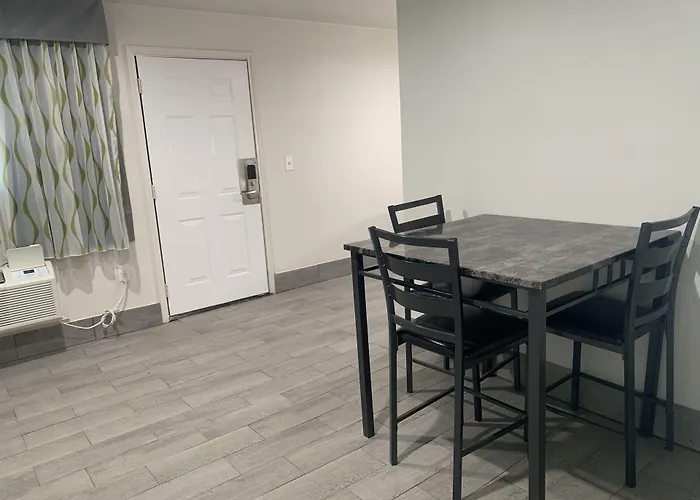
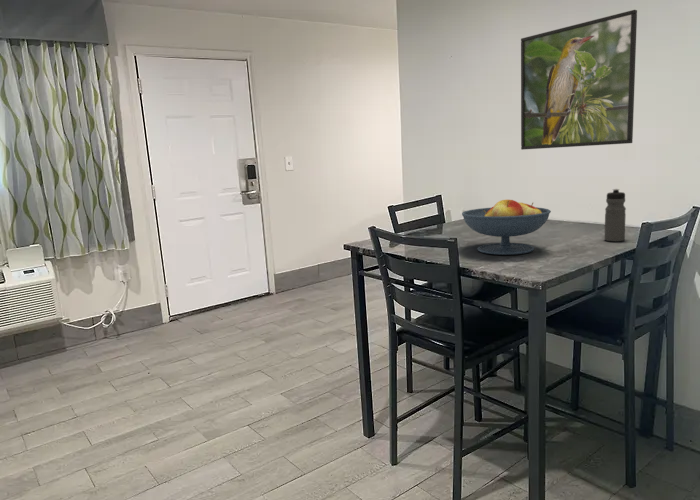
+ water bottle [604,188,627,242]
+ fruit bowl [461,199,552,256]
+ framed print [520,9,638,151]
